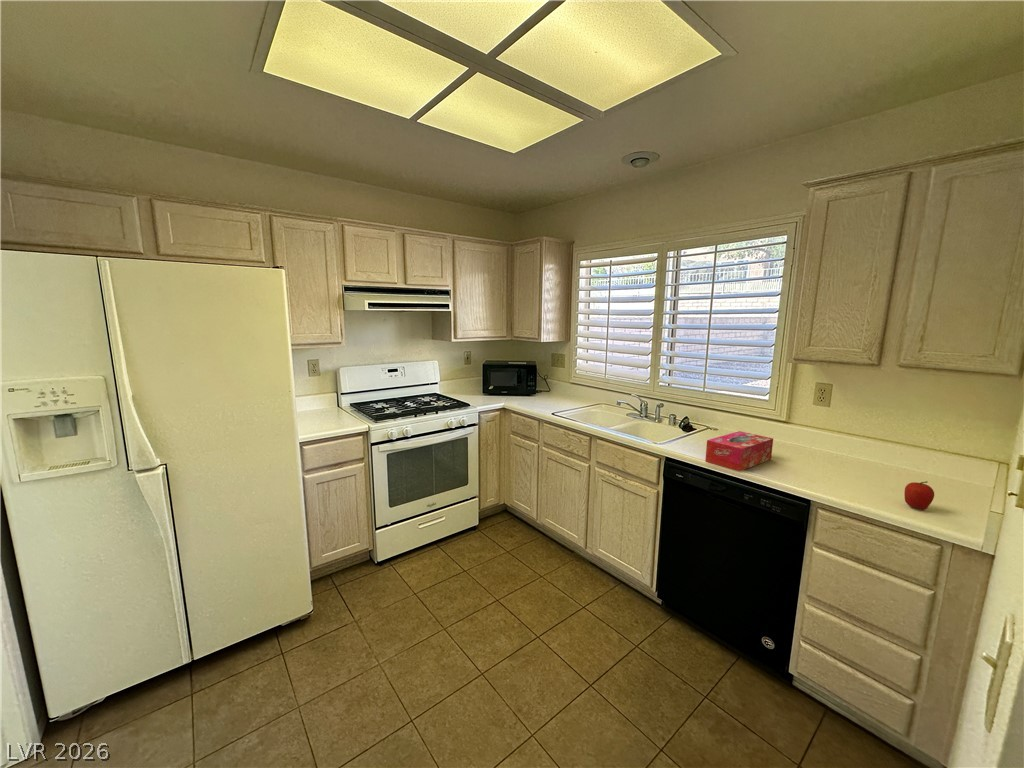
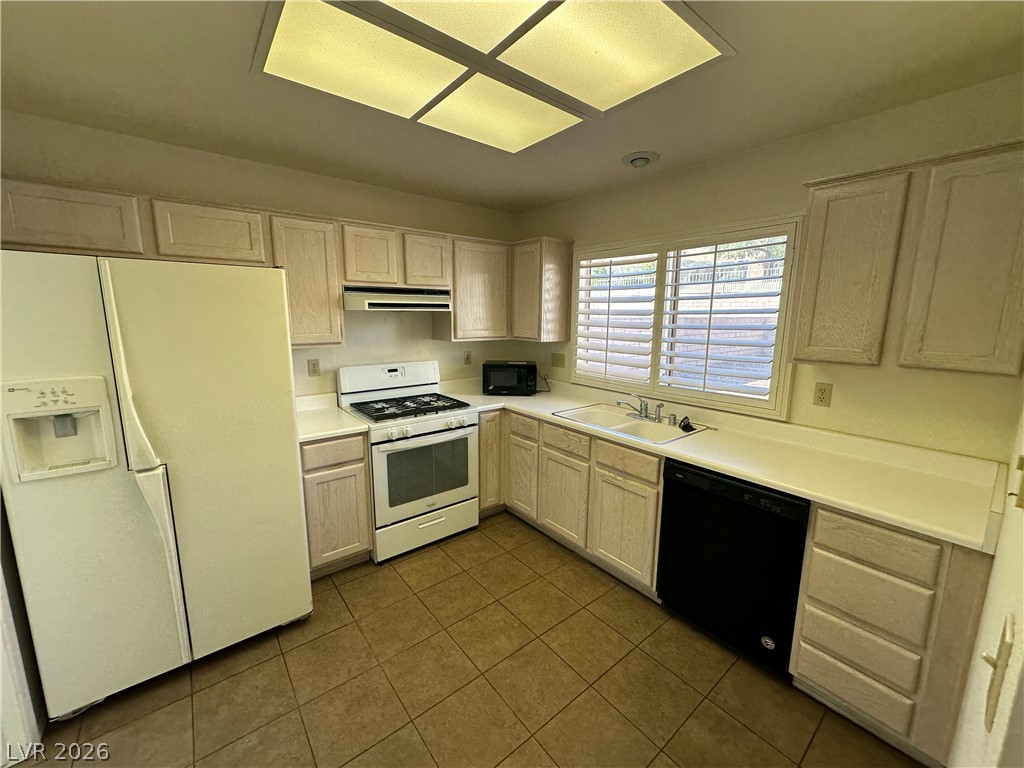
- tissue box [704,430,774,472]
- fruit [903,480,935,511]
